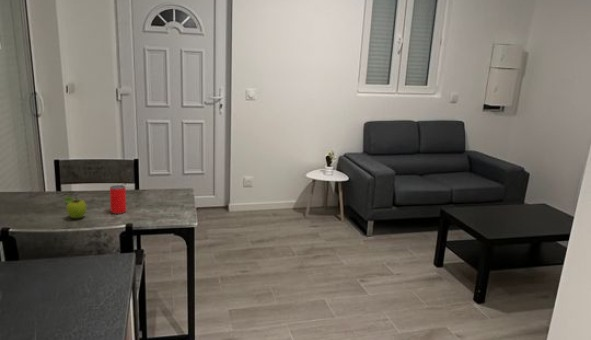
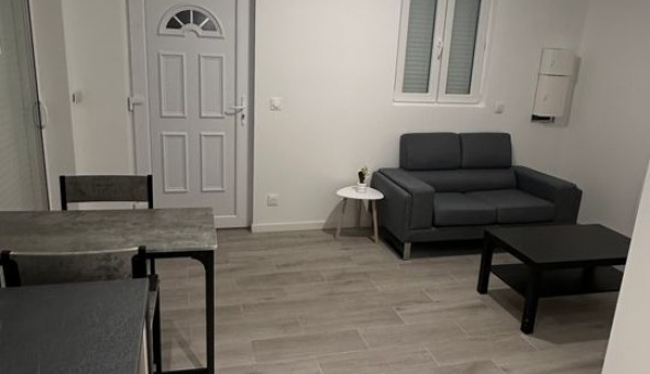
- fruit [62,196,87,219]
- beverage can [109,184,127,215]
